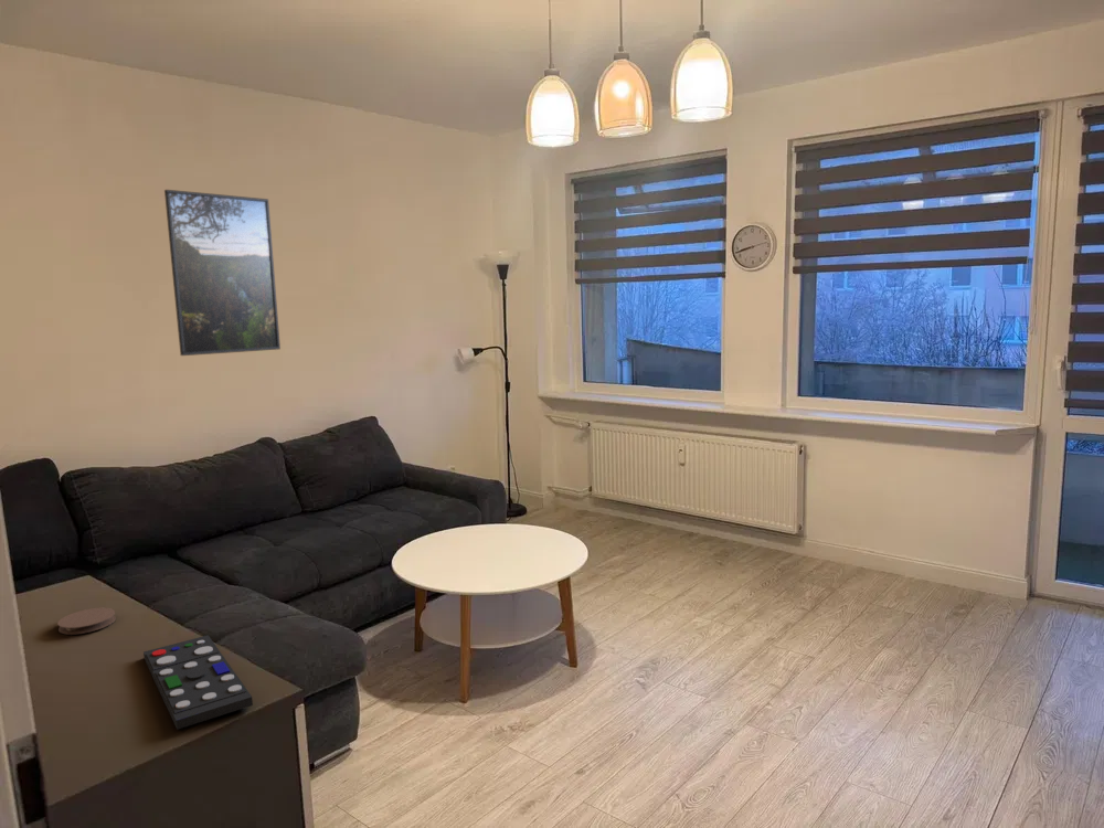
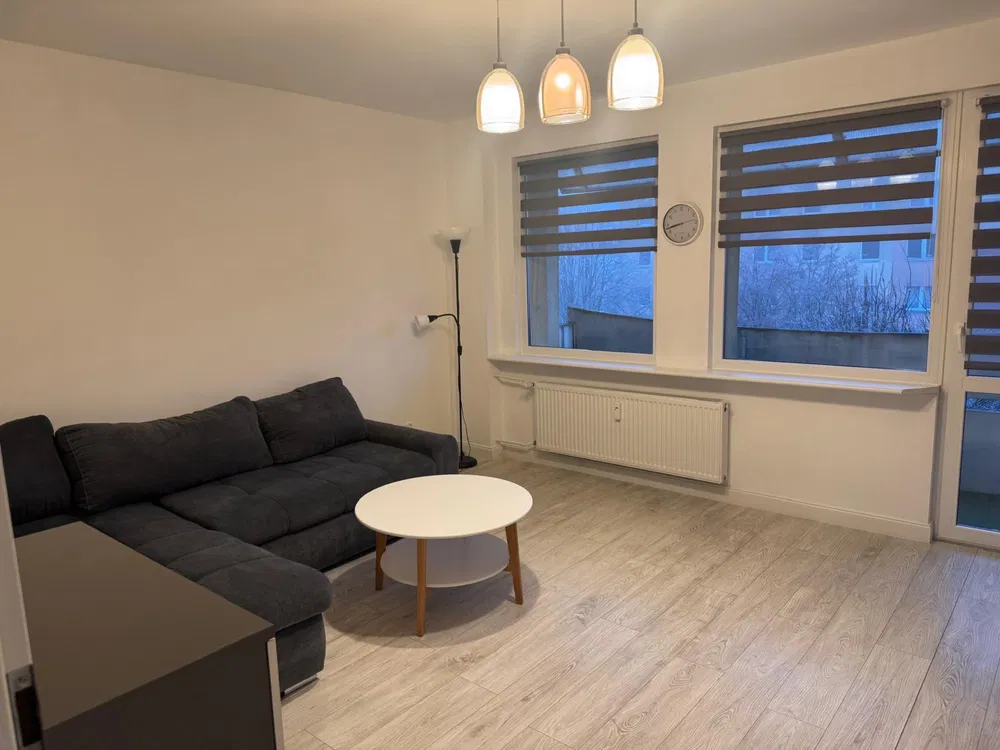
- coaster [56,607,117,636]
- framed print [163,189,282,357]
- remote control [142,634,254,731]
